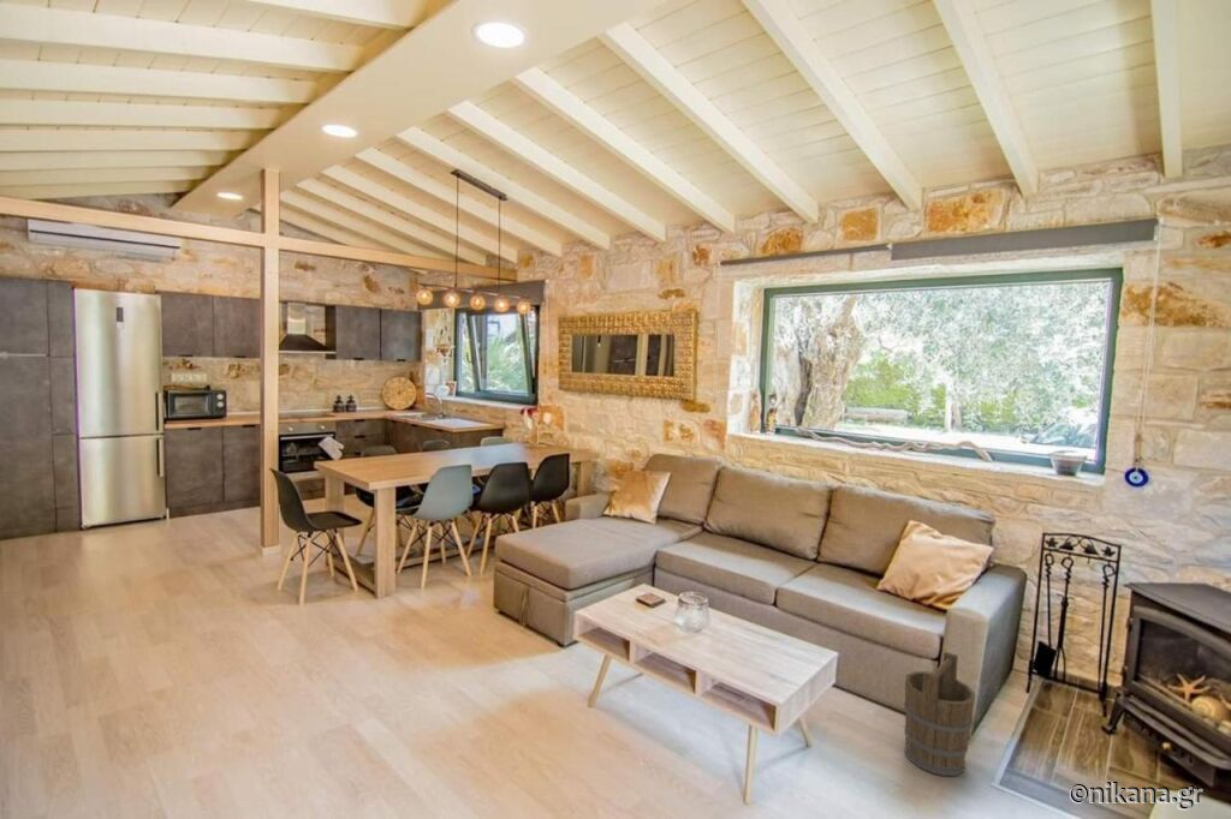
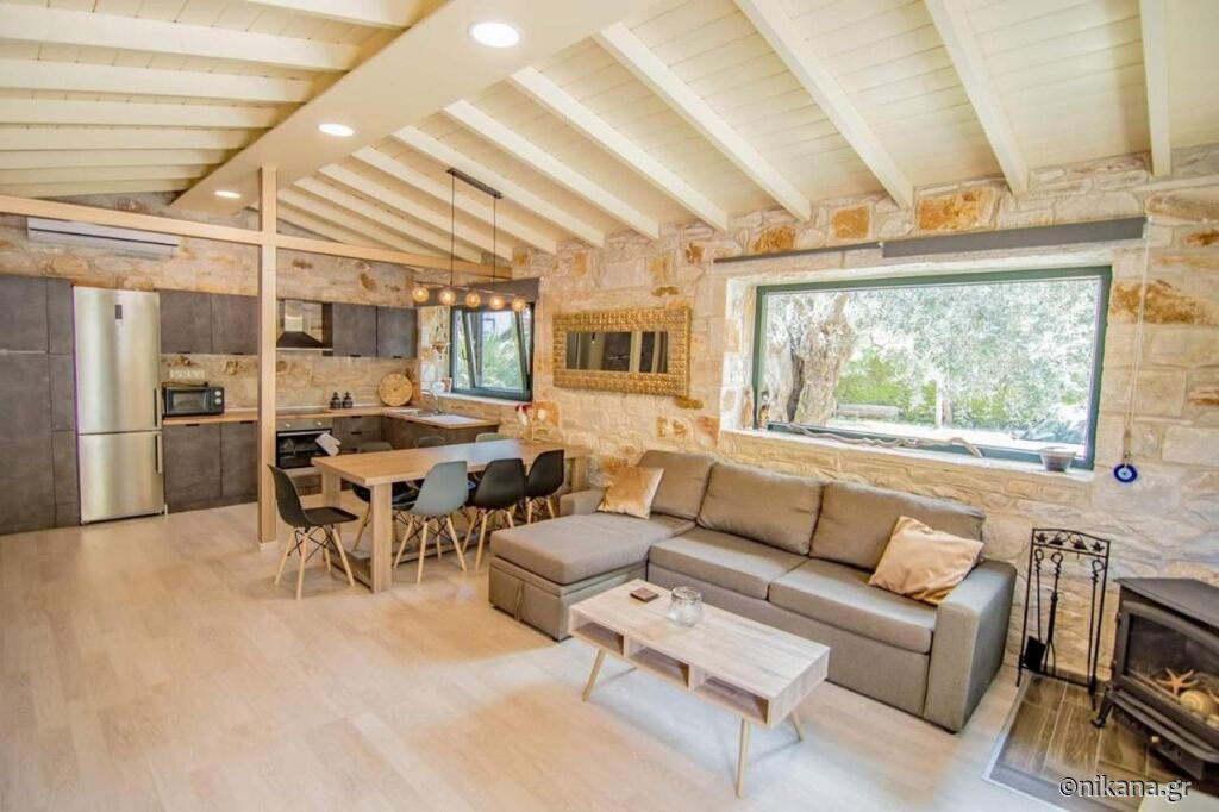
- bucket [903,651,976,777]
